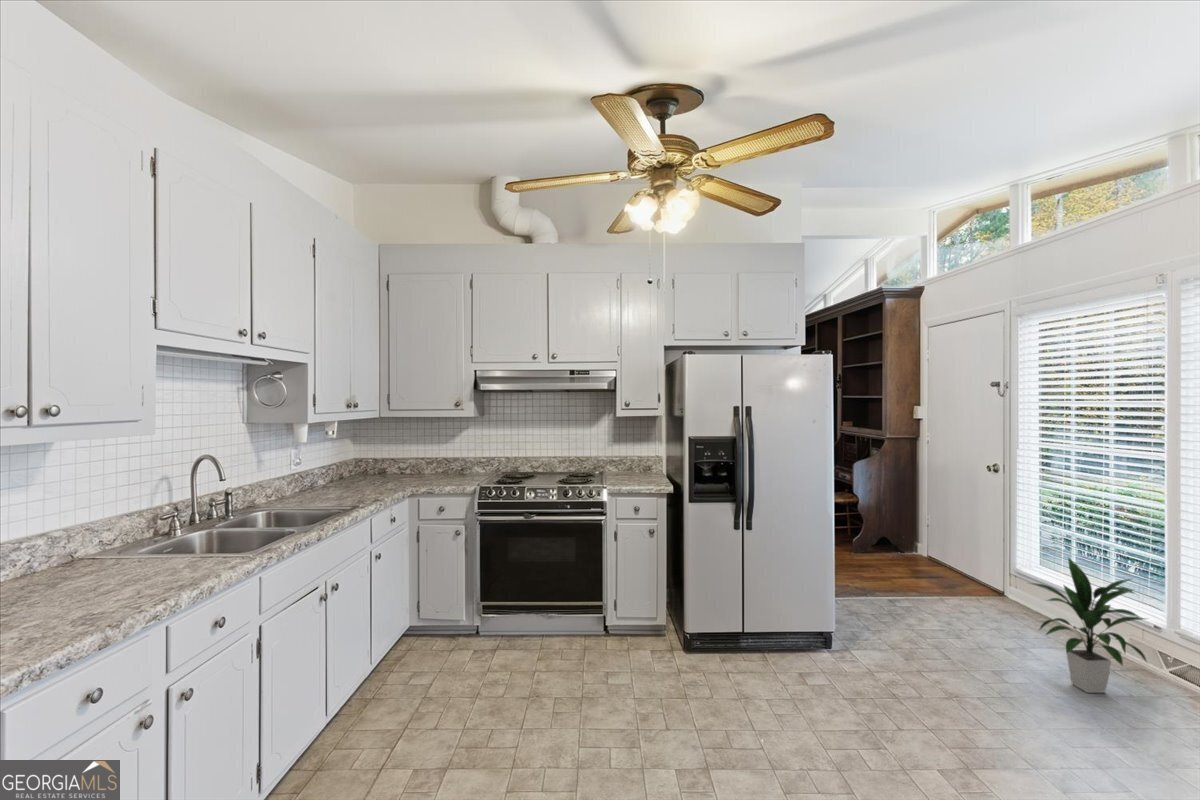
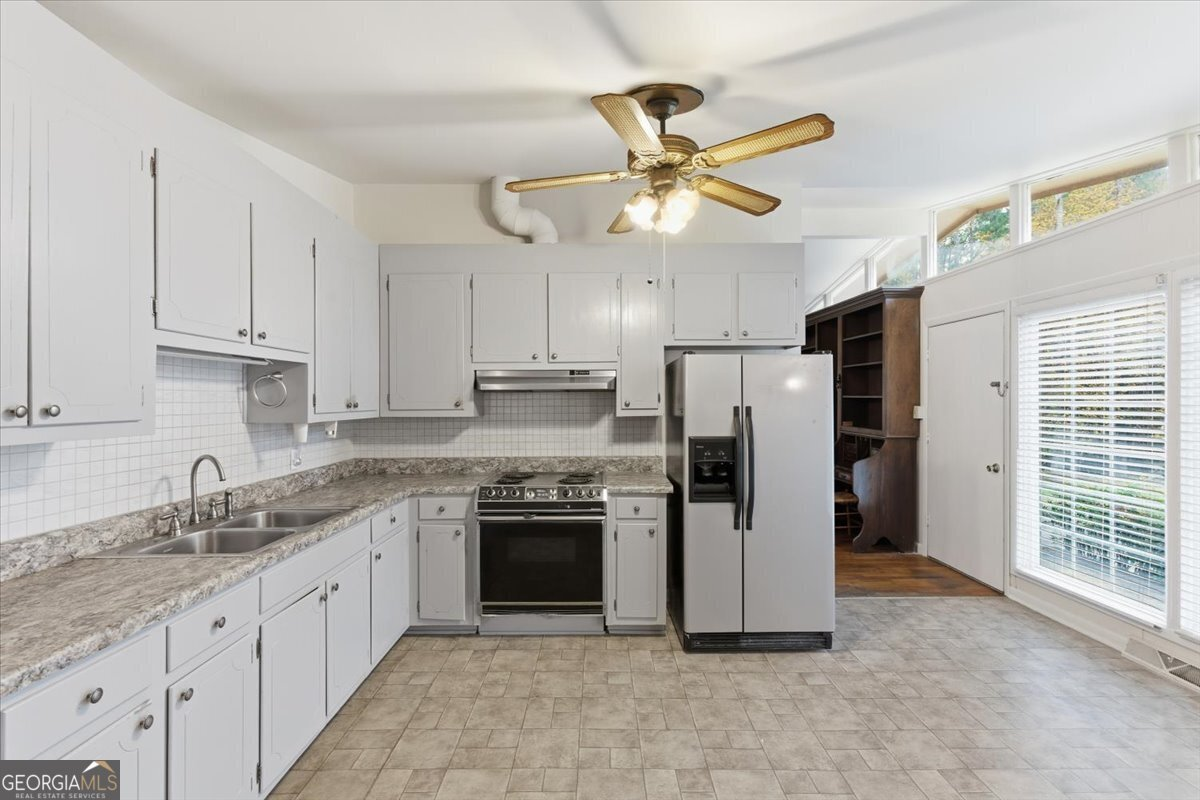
- indoor plant [1028,556,1149,694]
